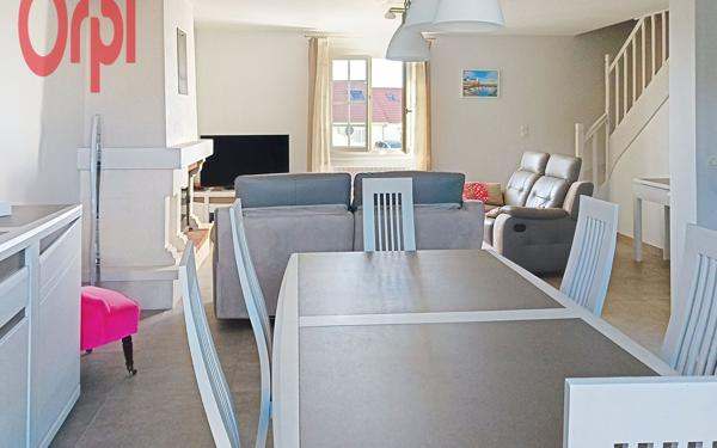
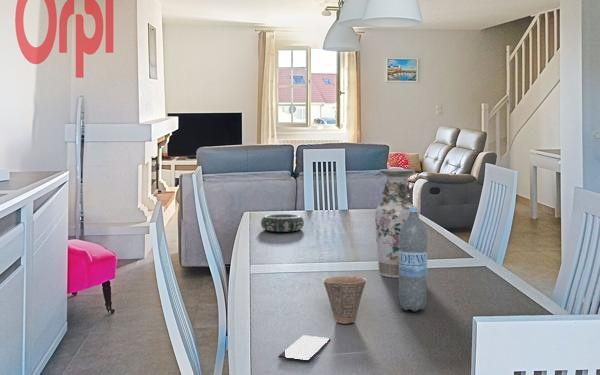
+ vase [374,168,420,279]
+ cup [323,276,367,325]
+ decorative bowl [260,213,305,233]
+ smartphone [277,334,331,362]
+ water bottle [398,206,428,312]
